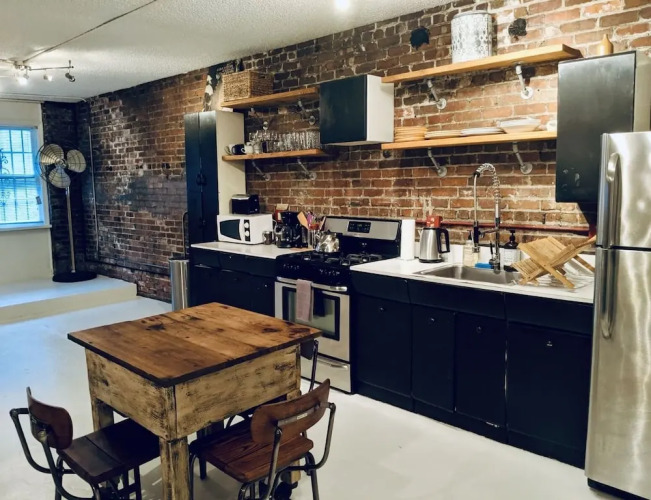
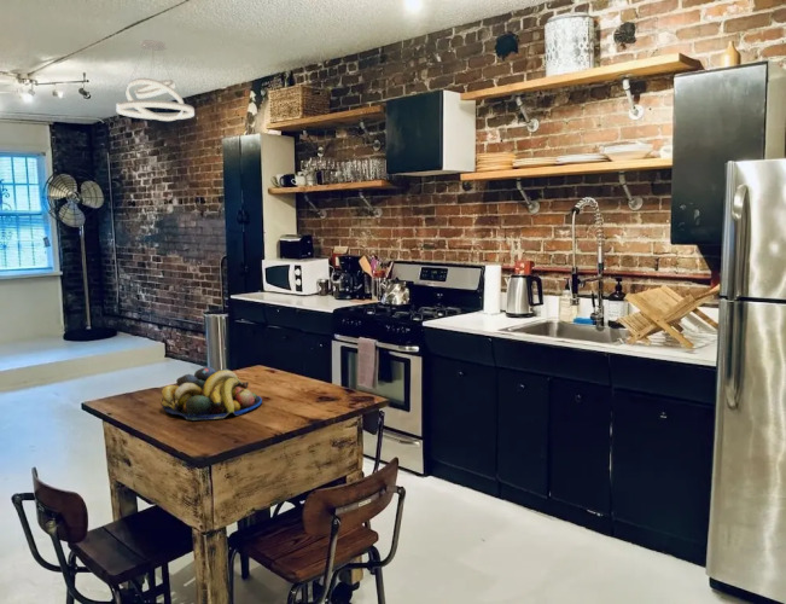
+ fruit bowl [159,366,263,422]
+ pendant light [115,39,196,122]
